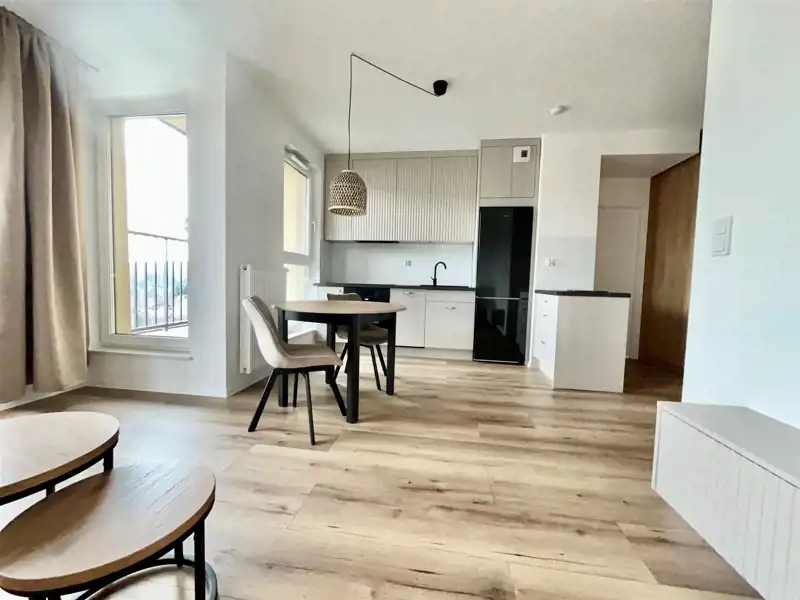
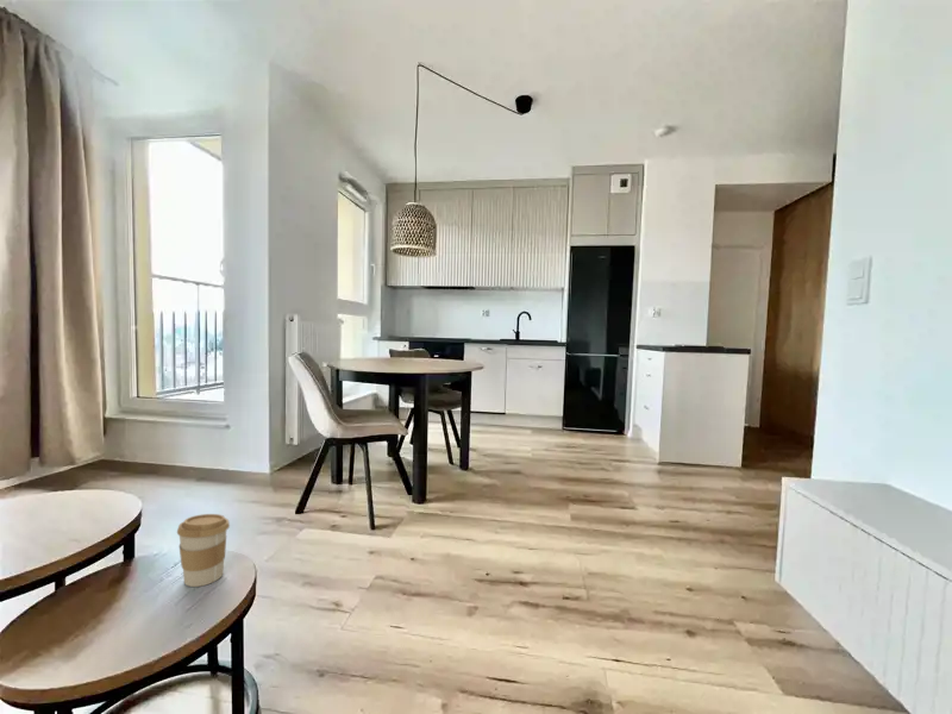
+ coffee cup [176,513,231,588]
